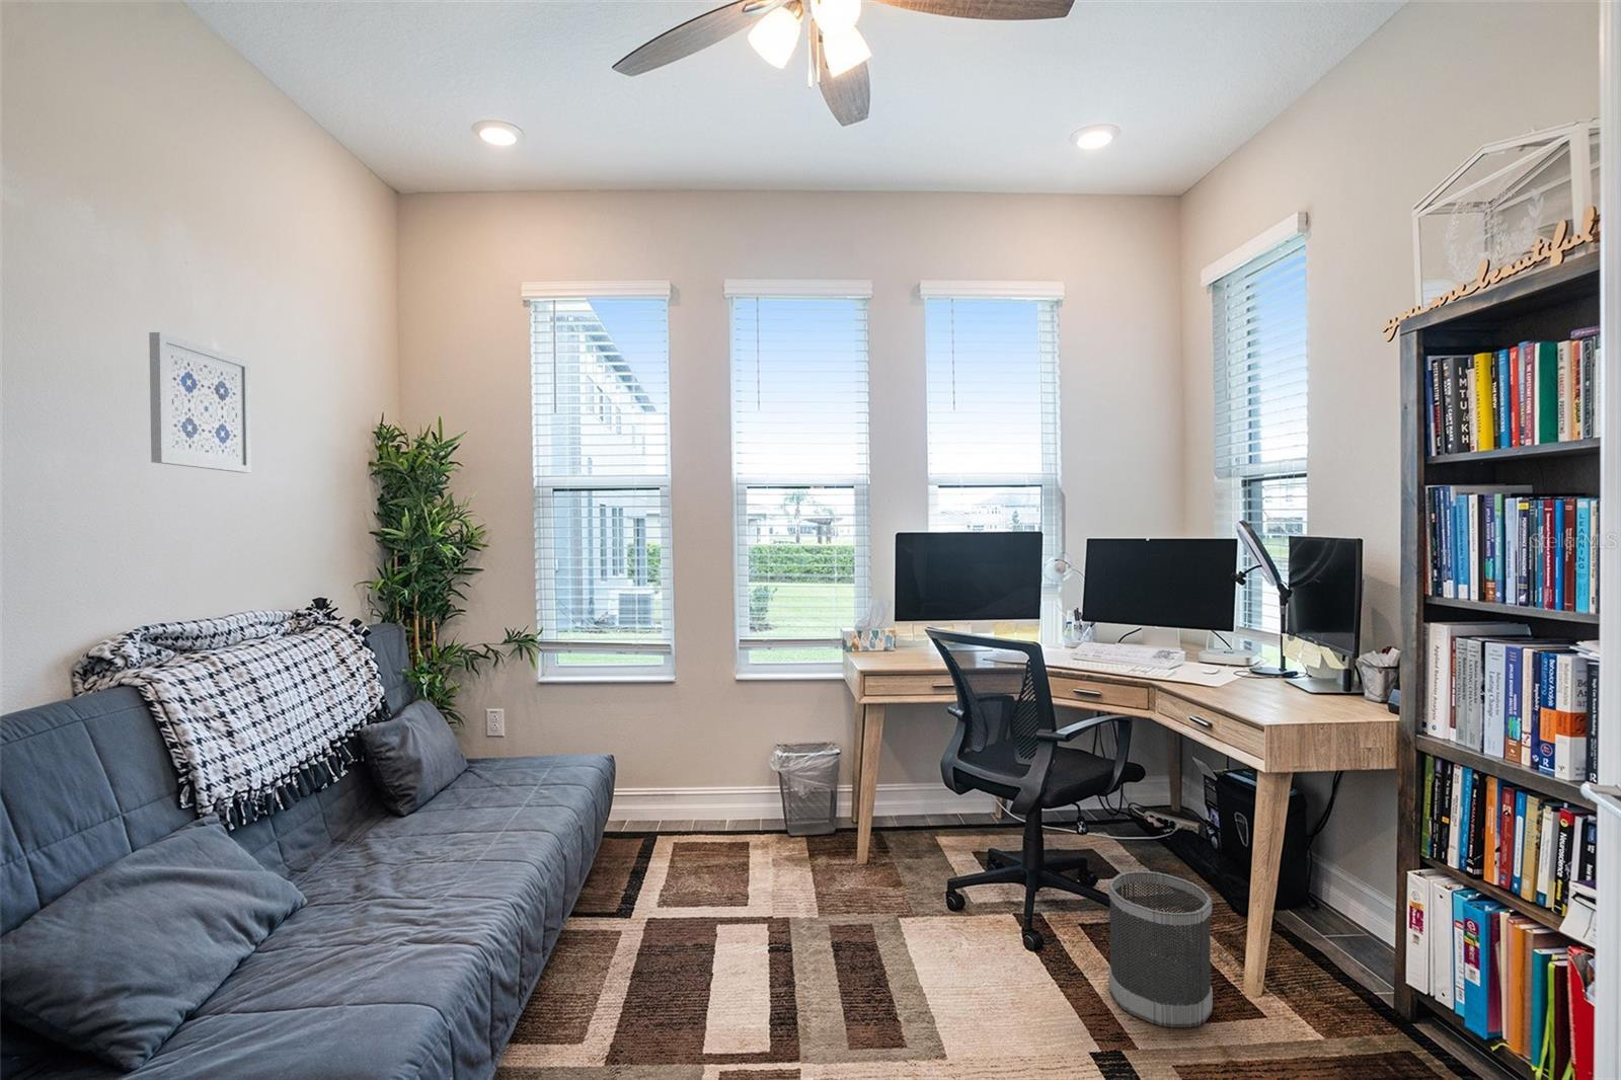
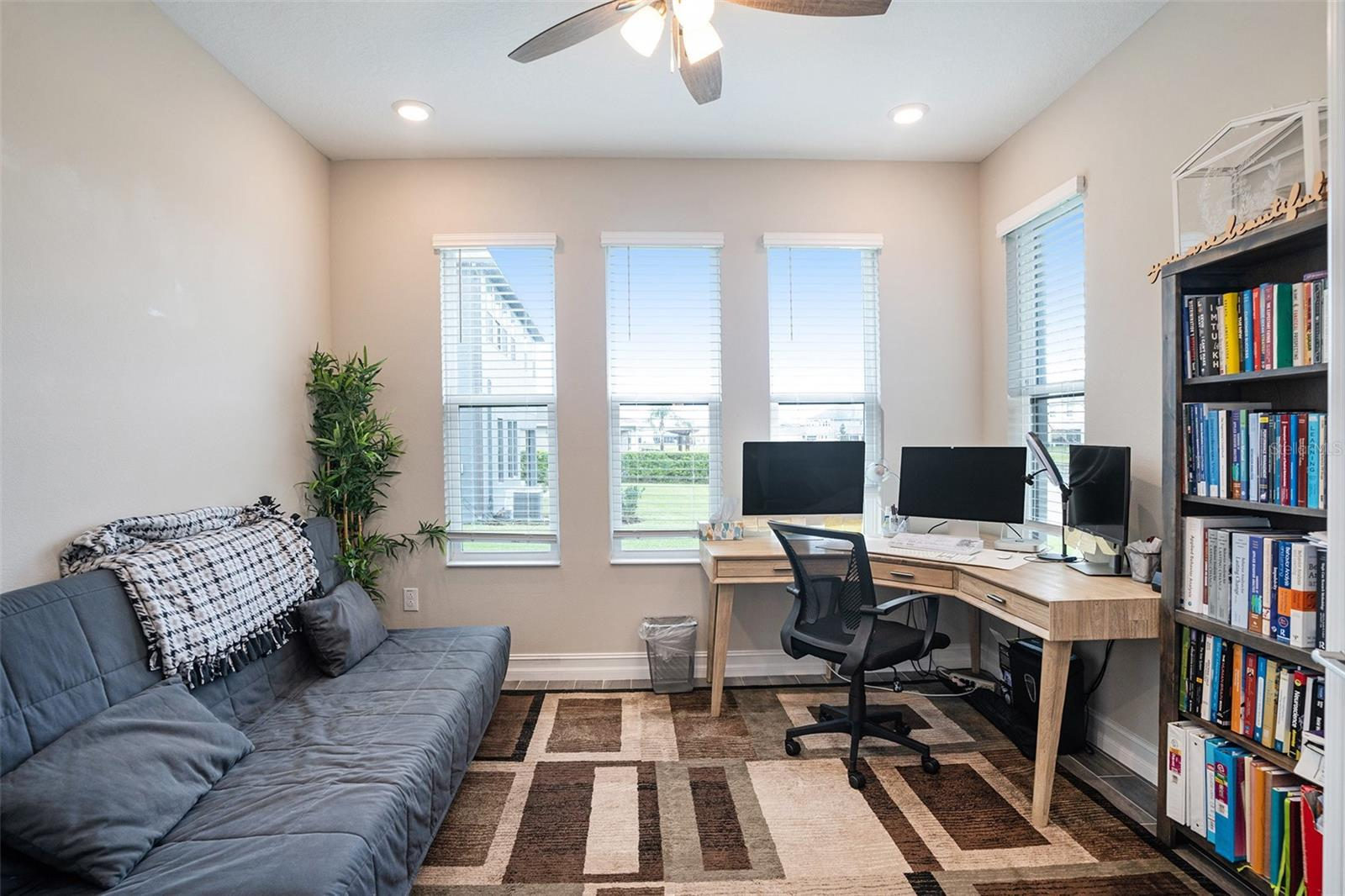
- wastebasket [1108,870,1214,1029]
- wall art [148,331,252,474]
